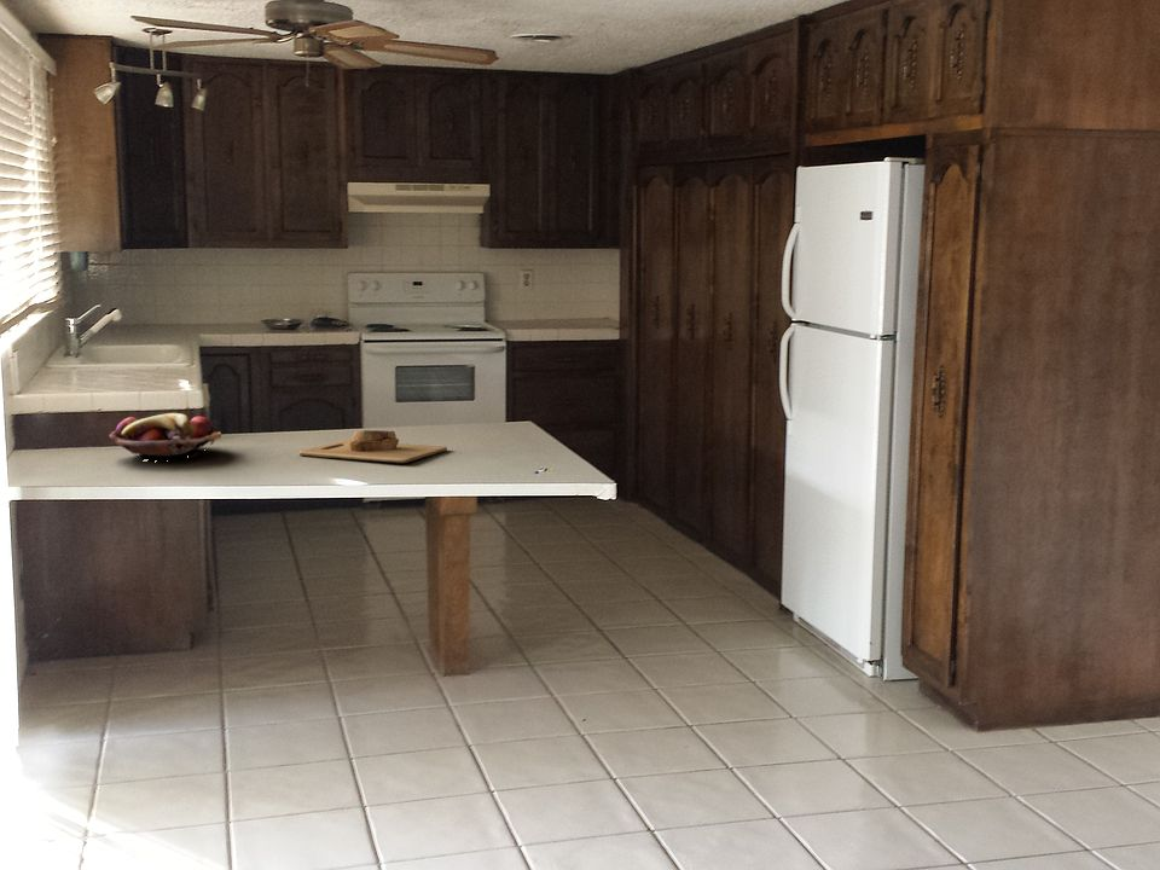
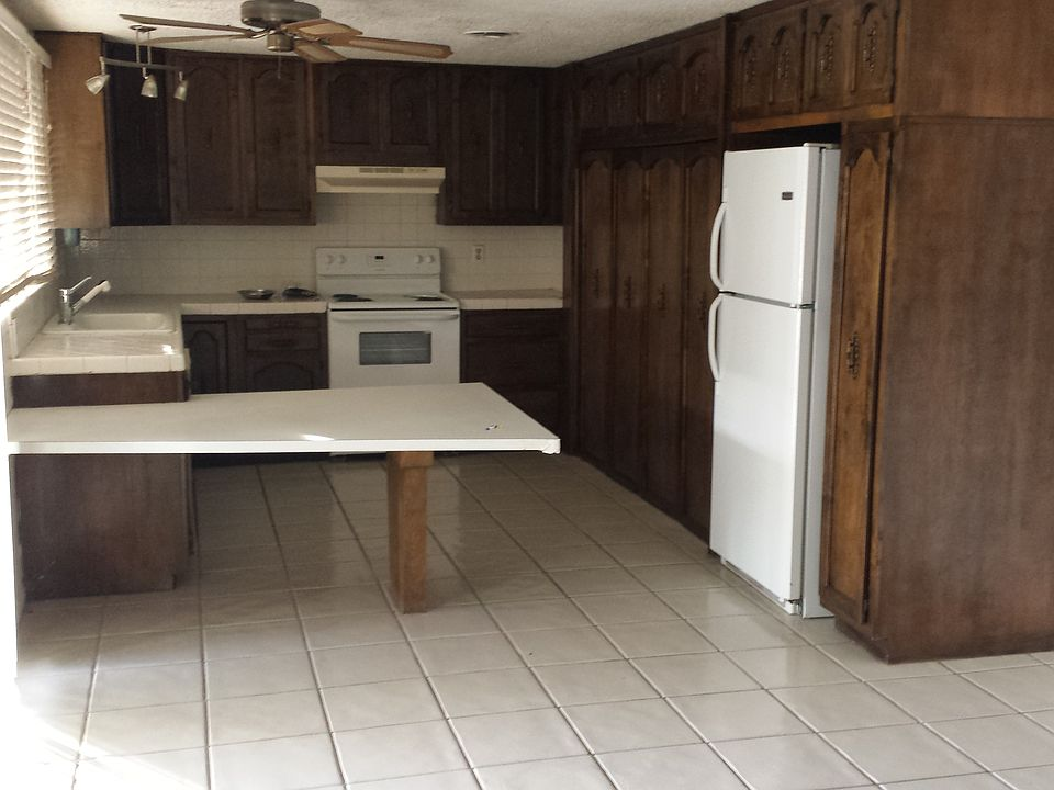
- fruit basket [108,412,222,463]
- cutting board [298,429,448,464]
